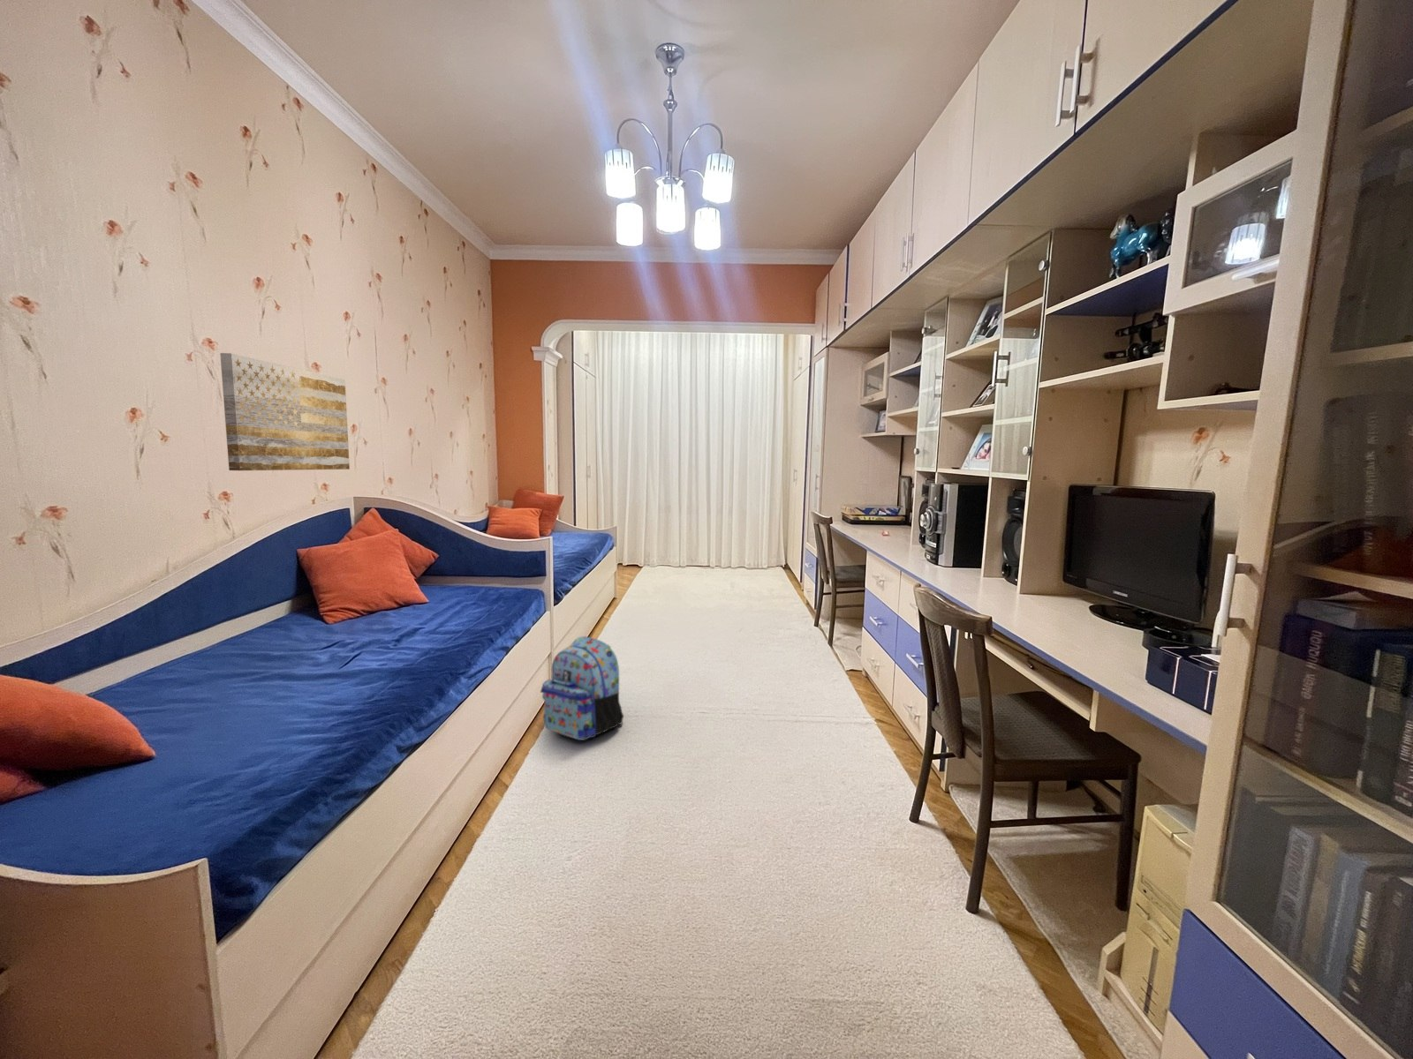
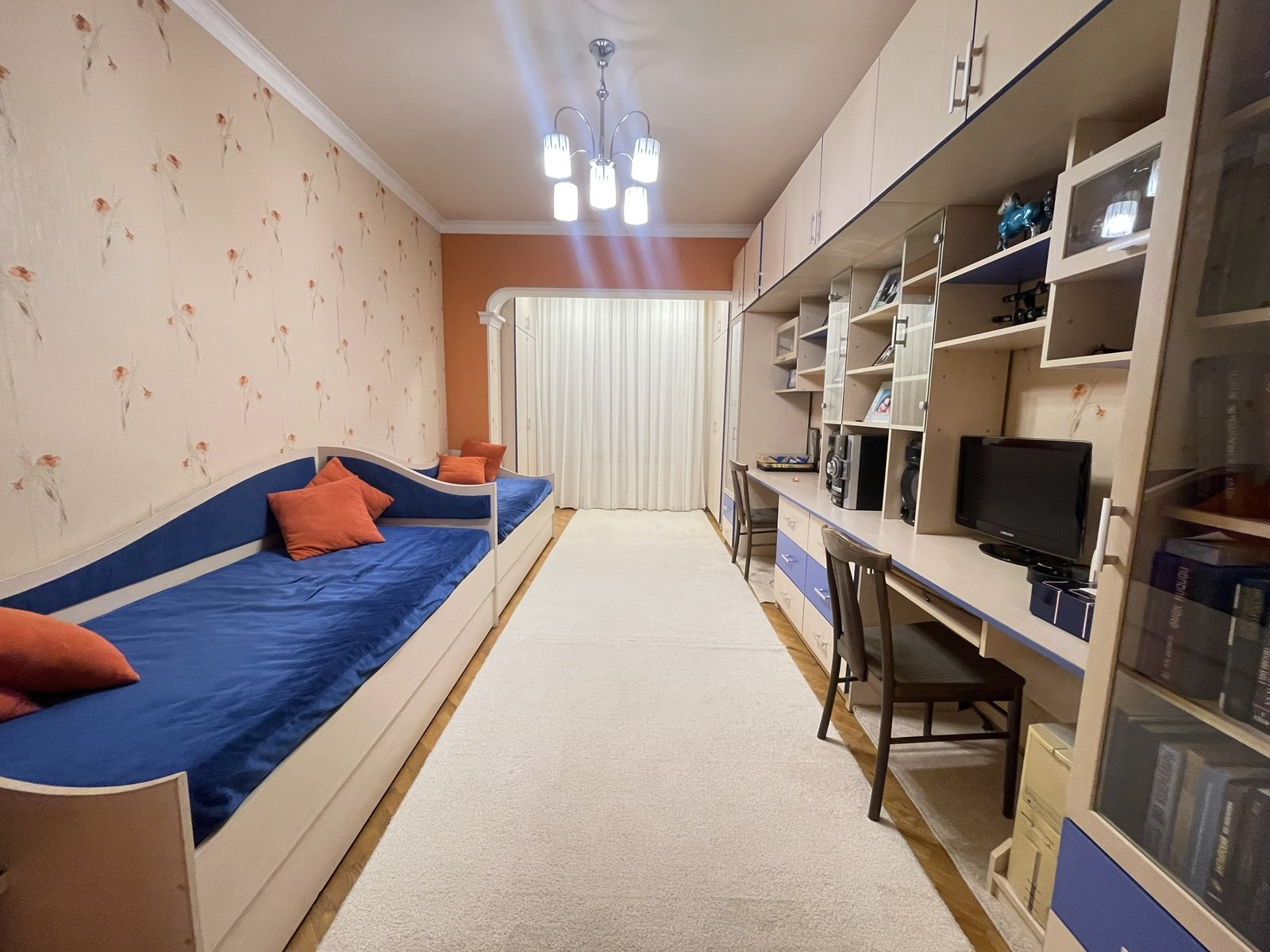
- backpack [540,635,624,741]
- wall art [219,353,350,472]
